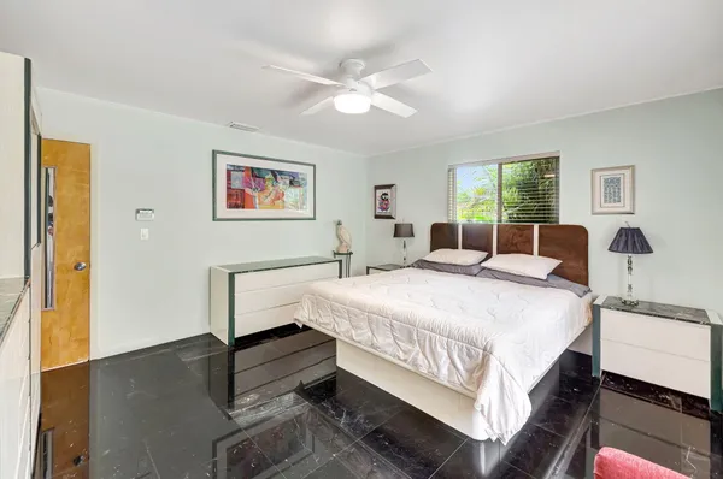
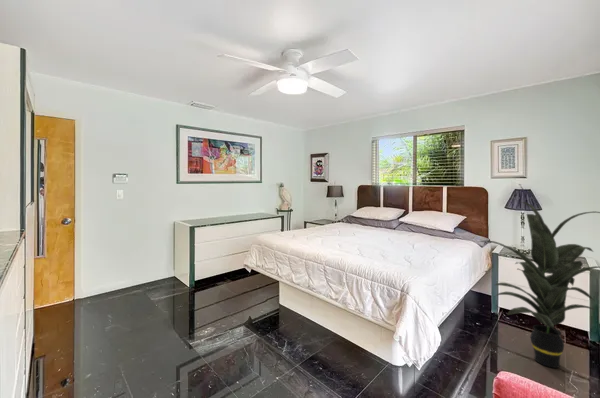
+ indoor plant [478,201,600,369]
